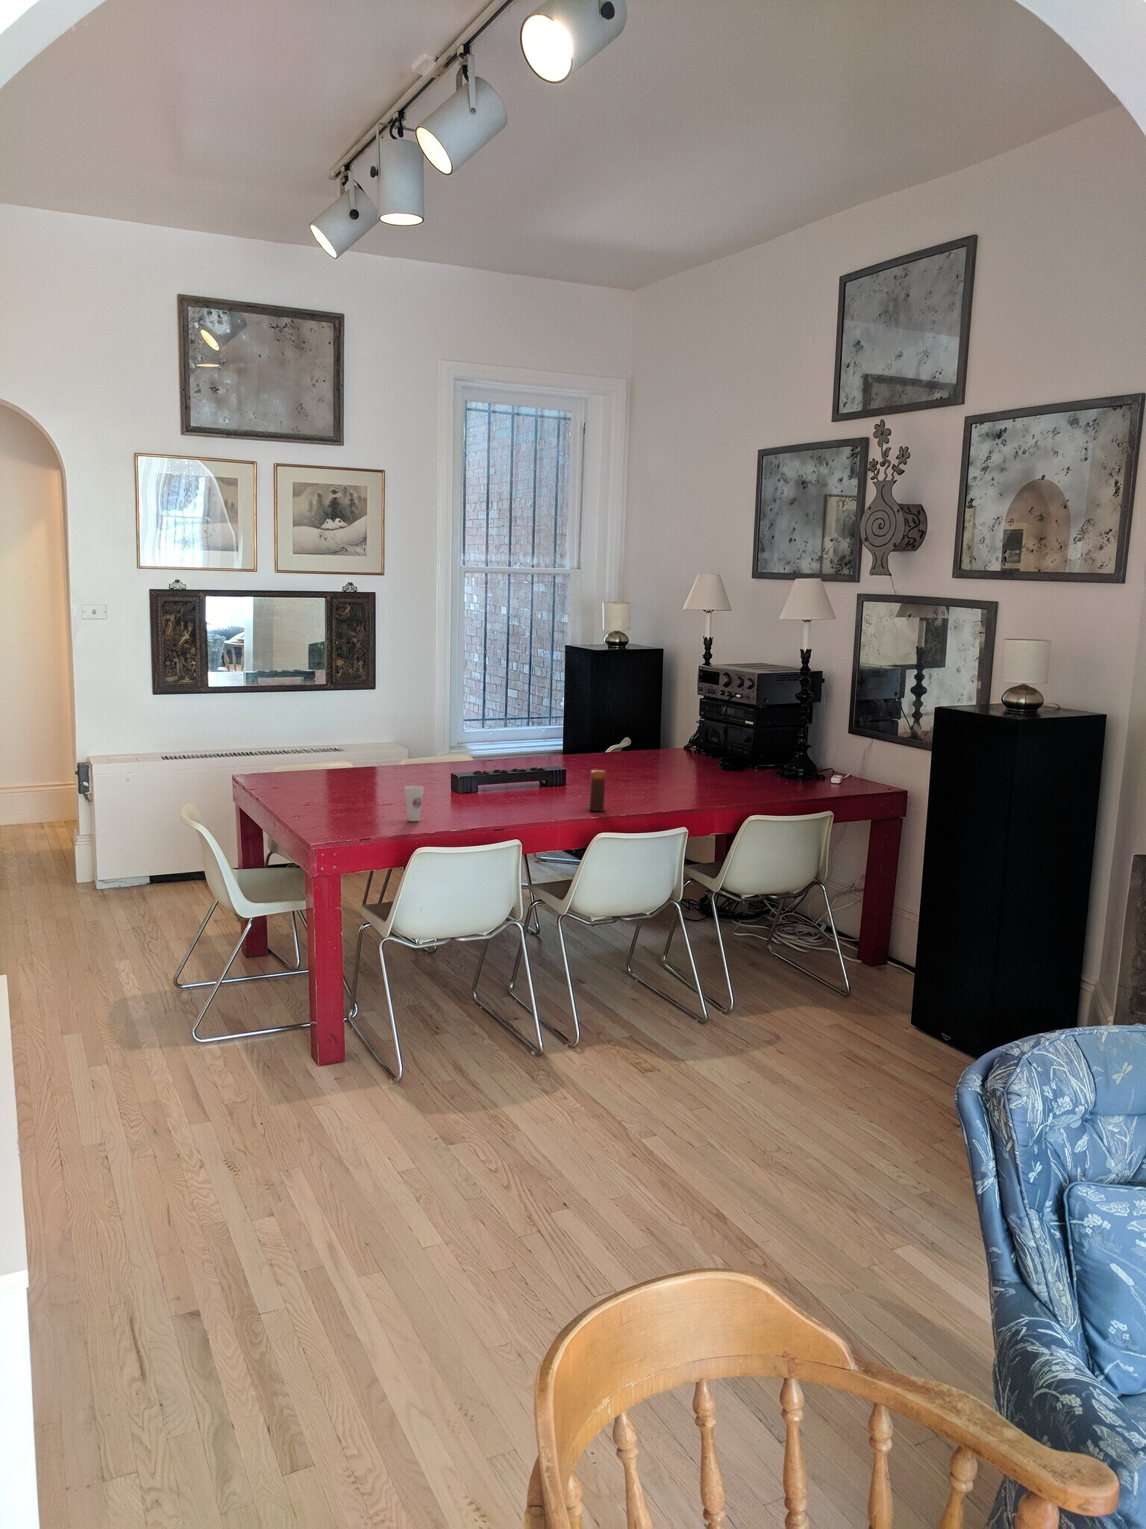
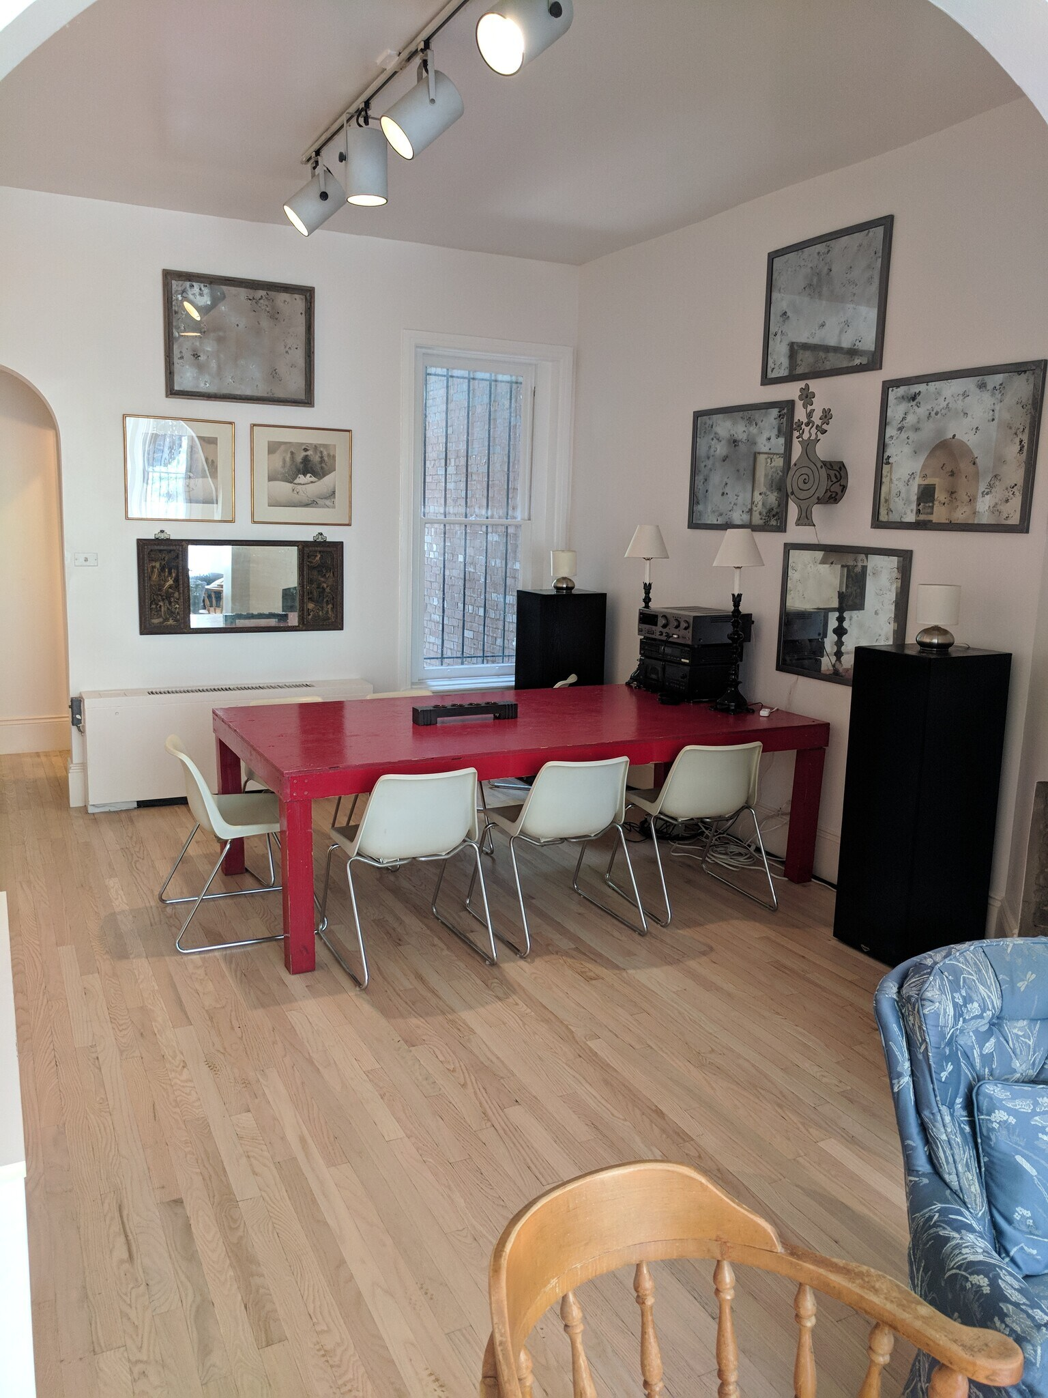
- cup [403,785,425,822]
- candle [589,769,607,813]
